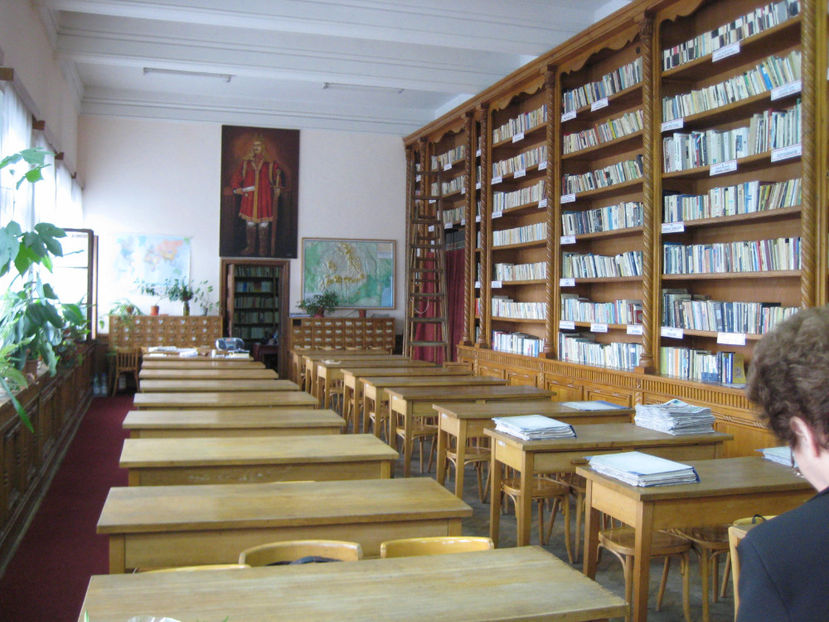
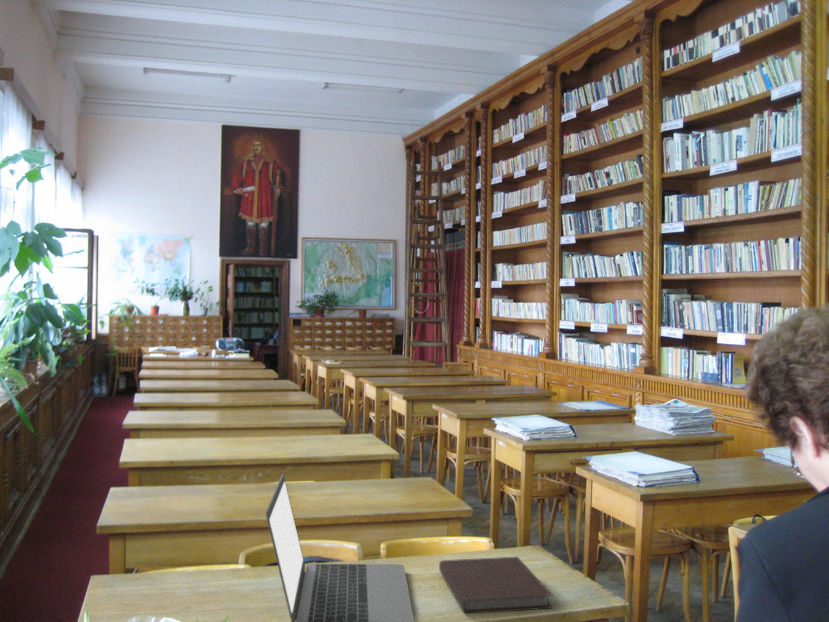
+ notebook [438,556,553,614]
+ laptop [265,474,415,622]
